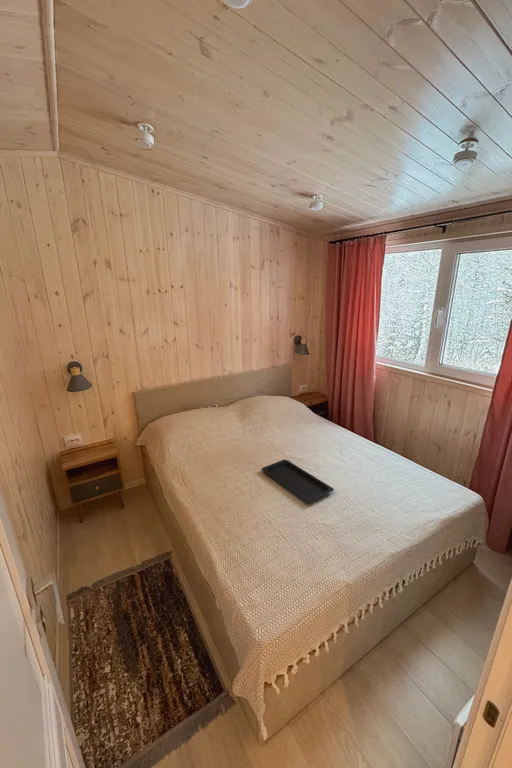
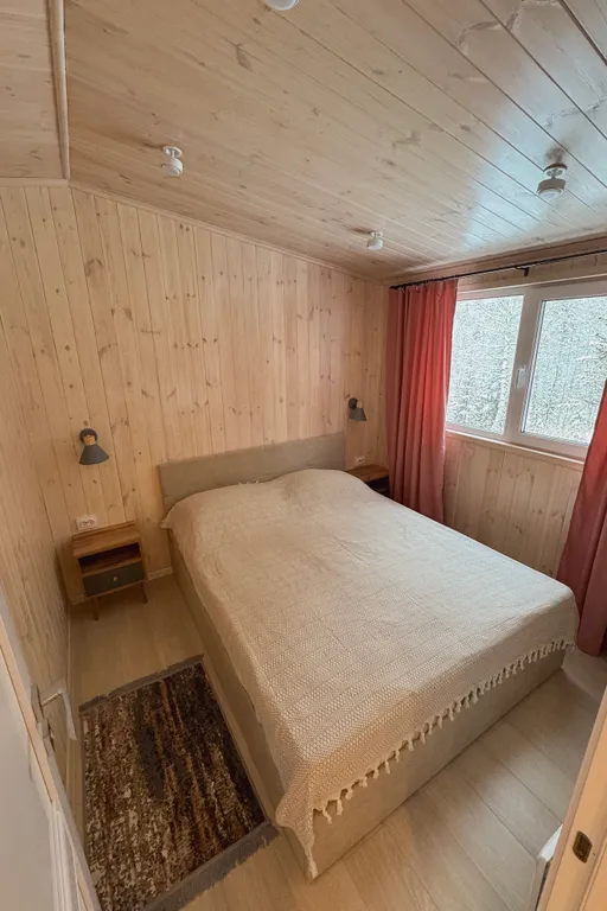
- serving tray [261,459,335,503]
